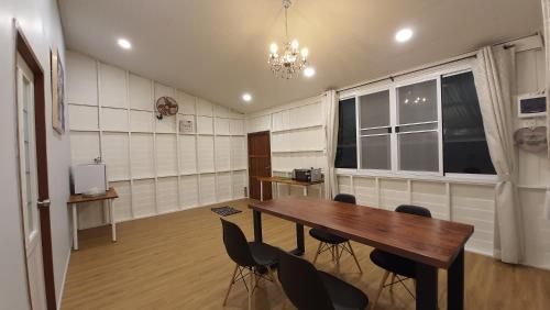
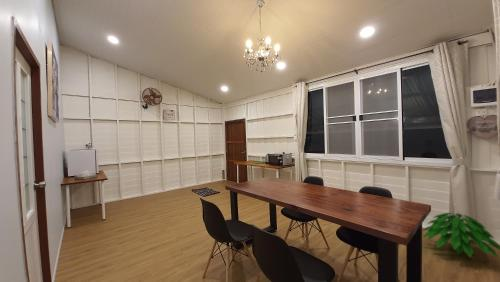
+ indoor plant [421,212,500,260]
